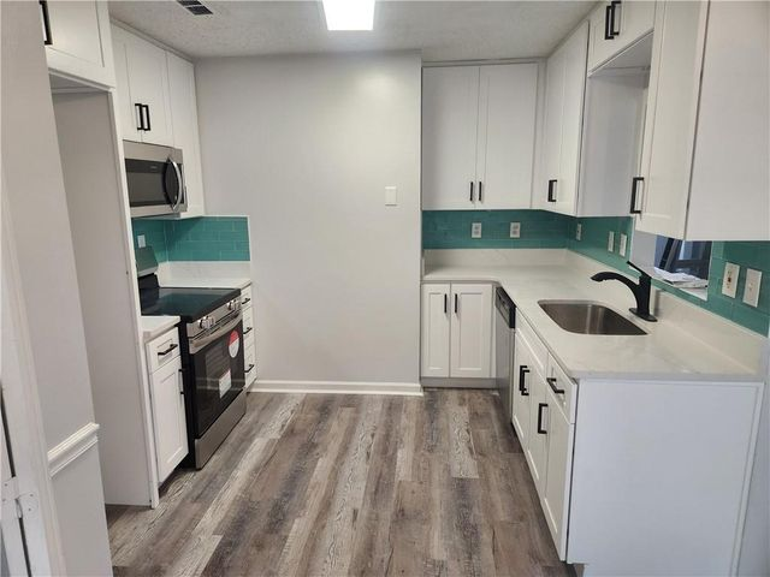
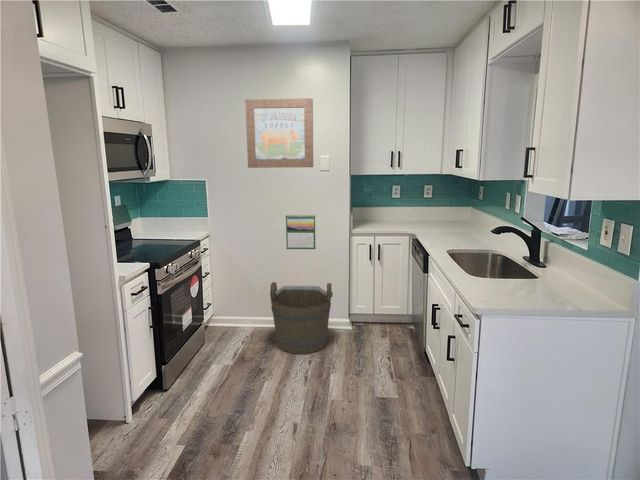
+ wall art [244,97,314,169]
+ bucket [269,281,334,355]
+ calendar [285,214,316,250]
